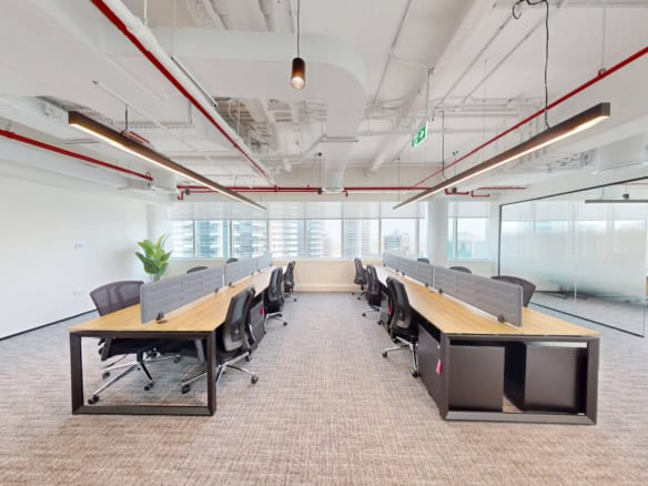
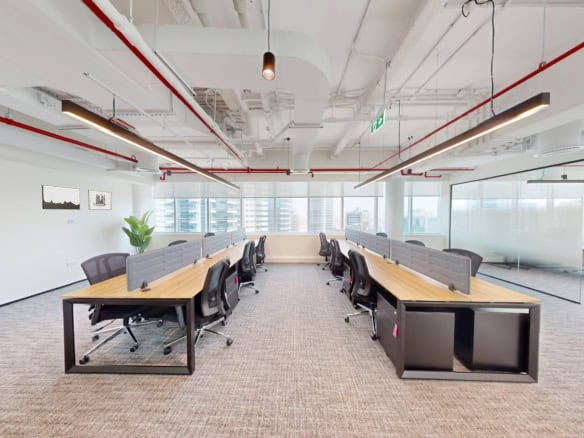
+ wall art [41,184,81,211]
+ wall art [87,189,113,211]
